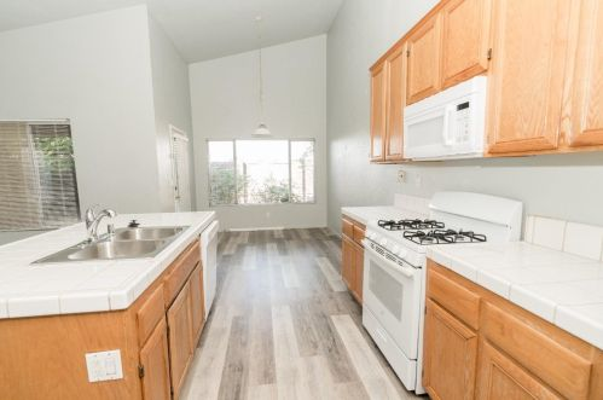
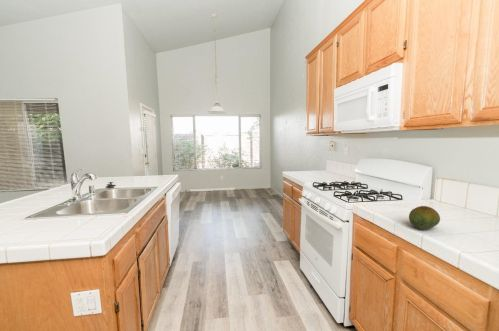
+ fruit [408,205,441,230]
